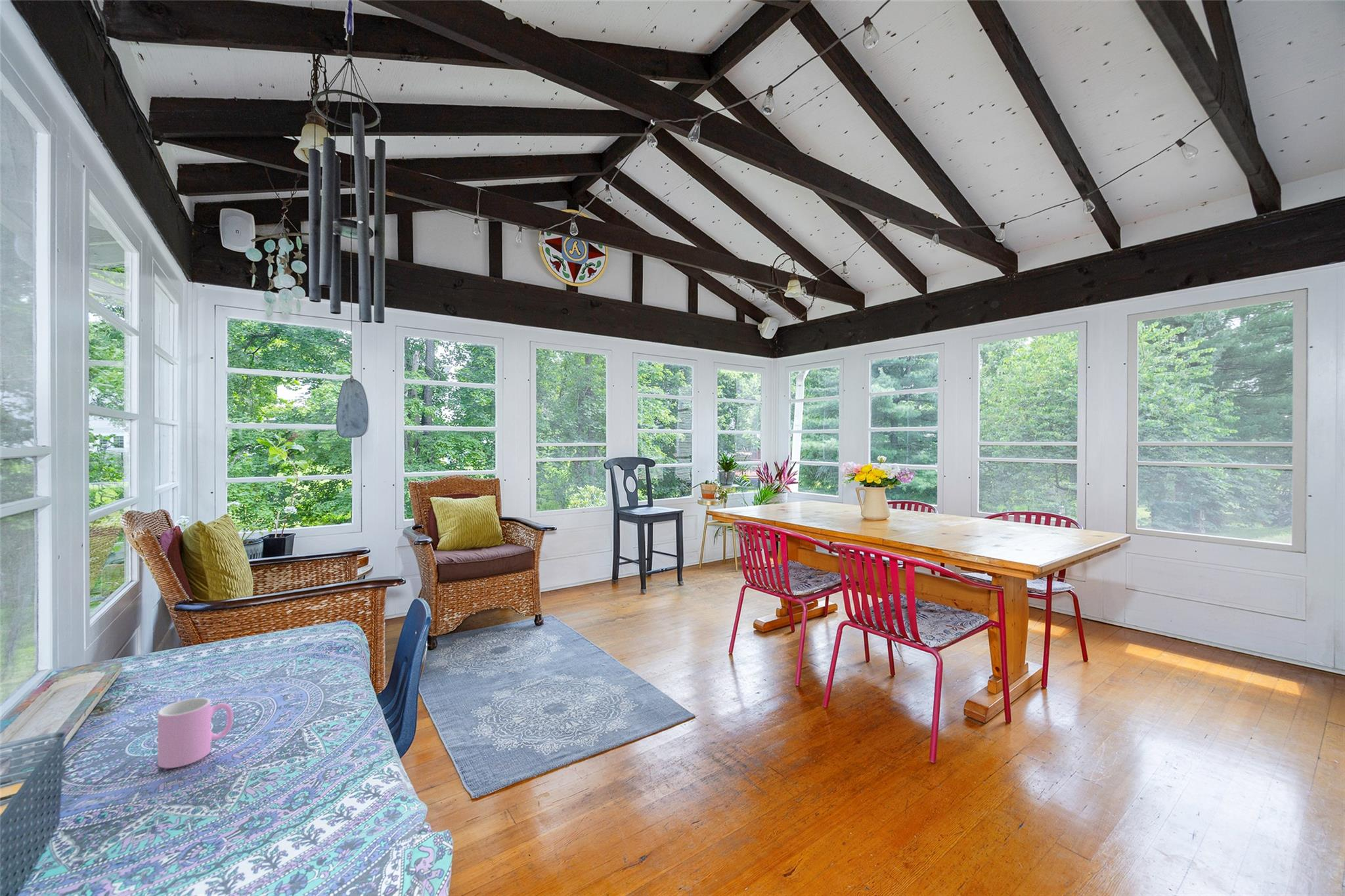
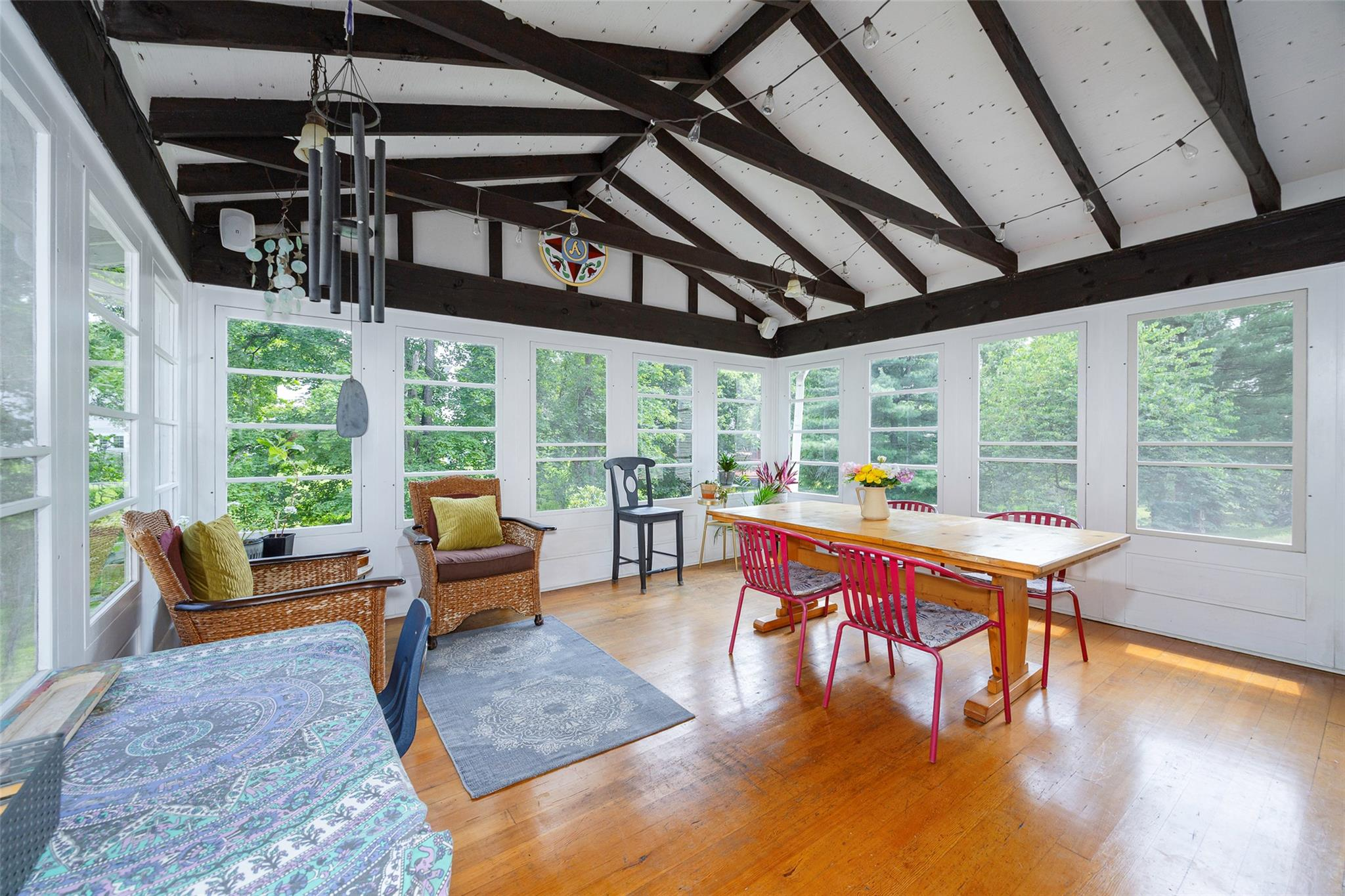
- cup [157,697,234,769]
